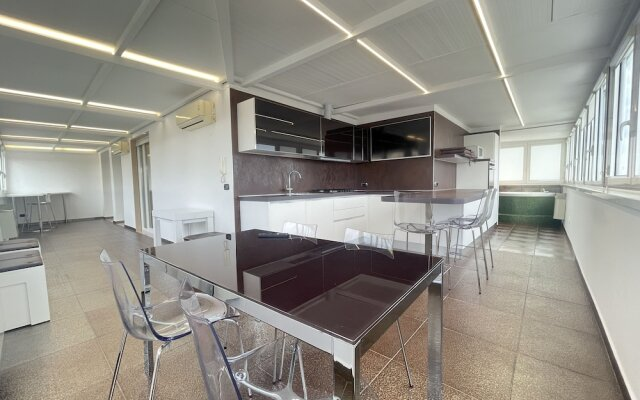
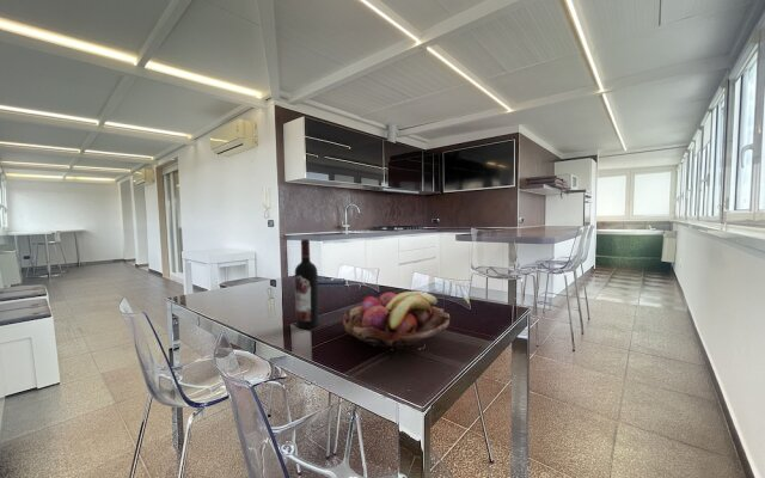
+ fruit basket [341,290,451,350]
+ wine bottle [294,238,320,330]
